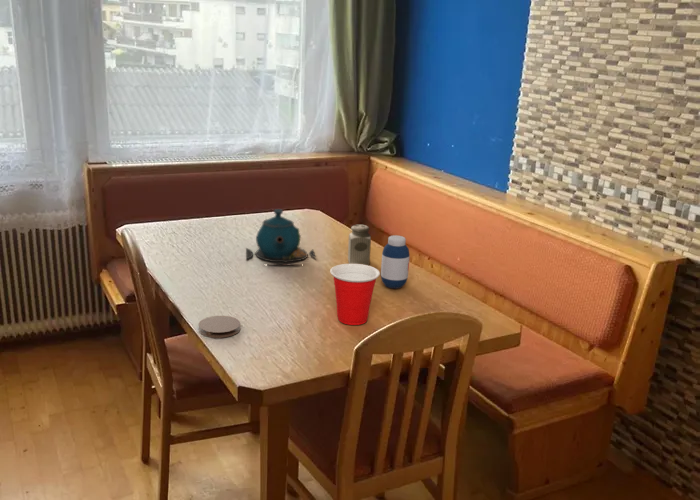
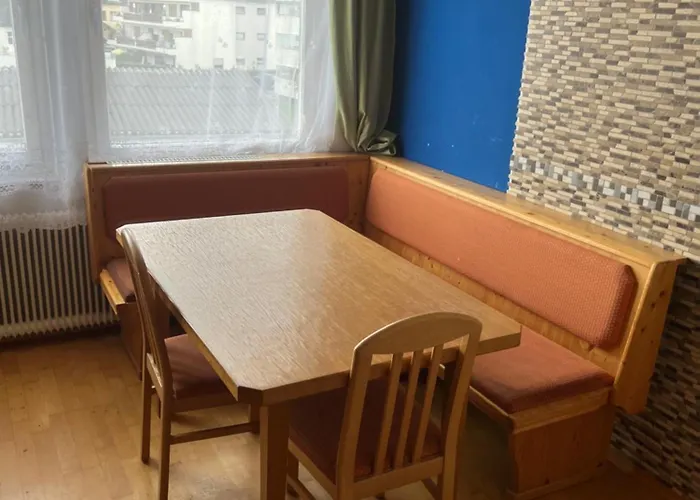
- medicine bottle [380,234,411,290]
- teapot [245,208,317,266]
- salt shaker [347,224,372,266]
- coaster [198,315,241,339]
- cup [329,263,381,326]
